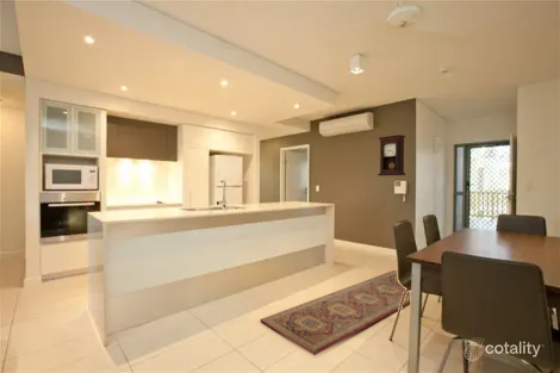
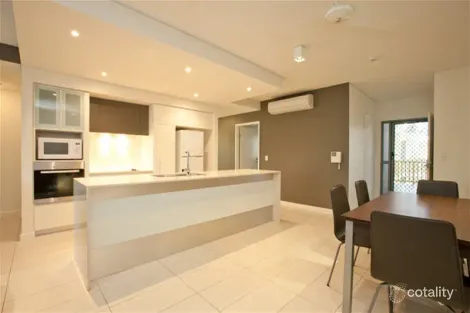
- rug [259,269,411,356]
- pendulum clock [377,133,407,178]
